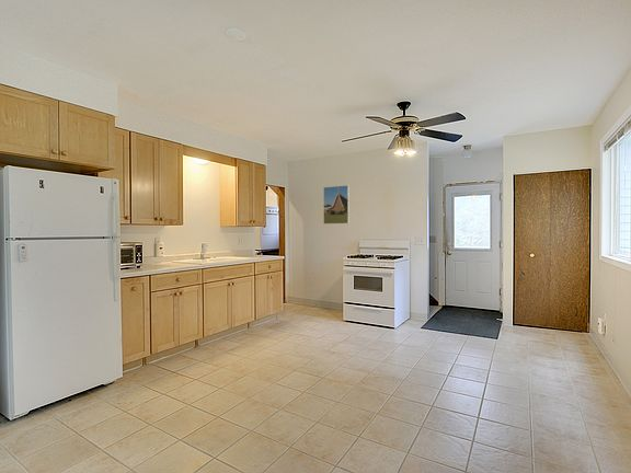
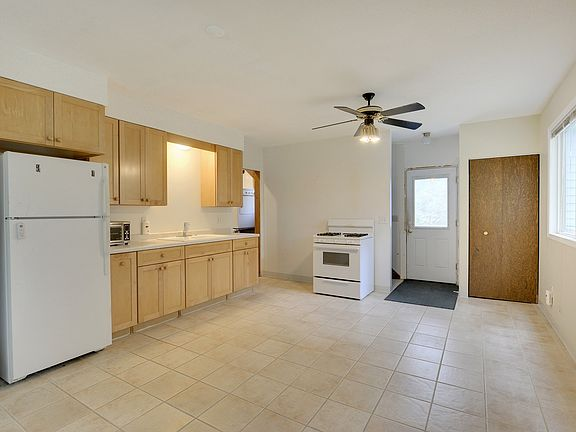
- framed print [322,184,351,224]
